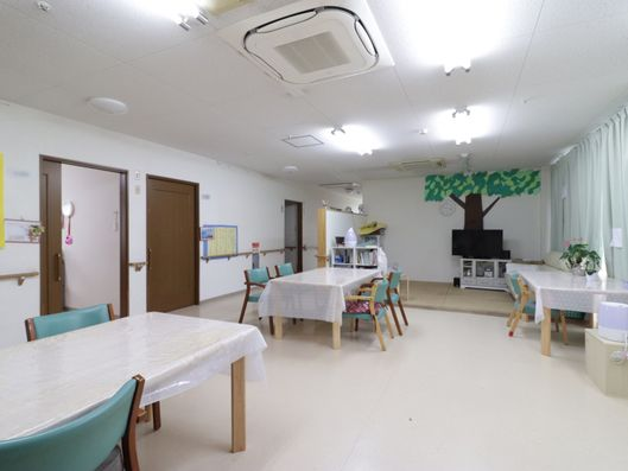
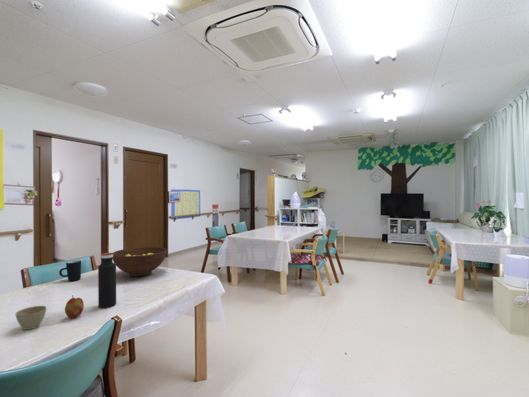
+ mug [58,259,82,282]
+ apple [64,294,85,320]
+ water bottle [97,252,117,309]
+ fruit bowl [112,246,168,277]
+ flower pot [14,305,48,331]
